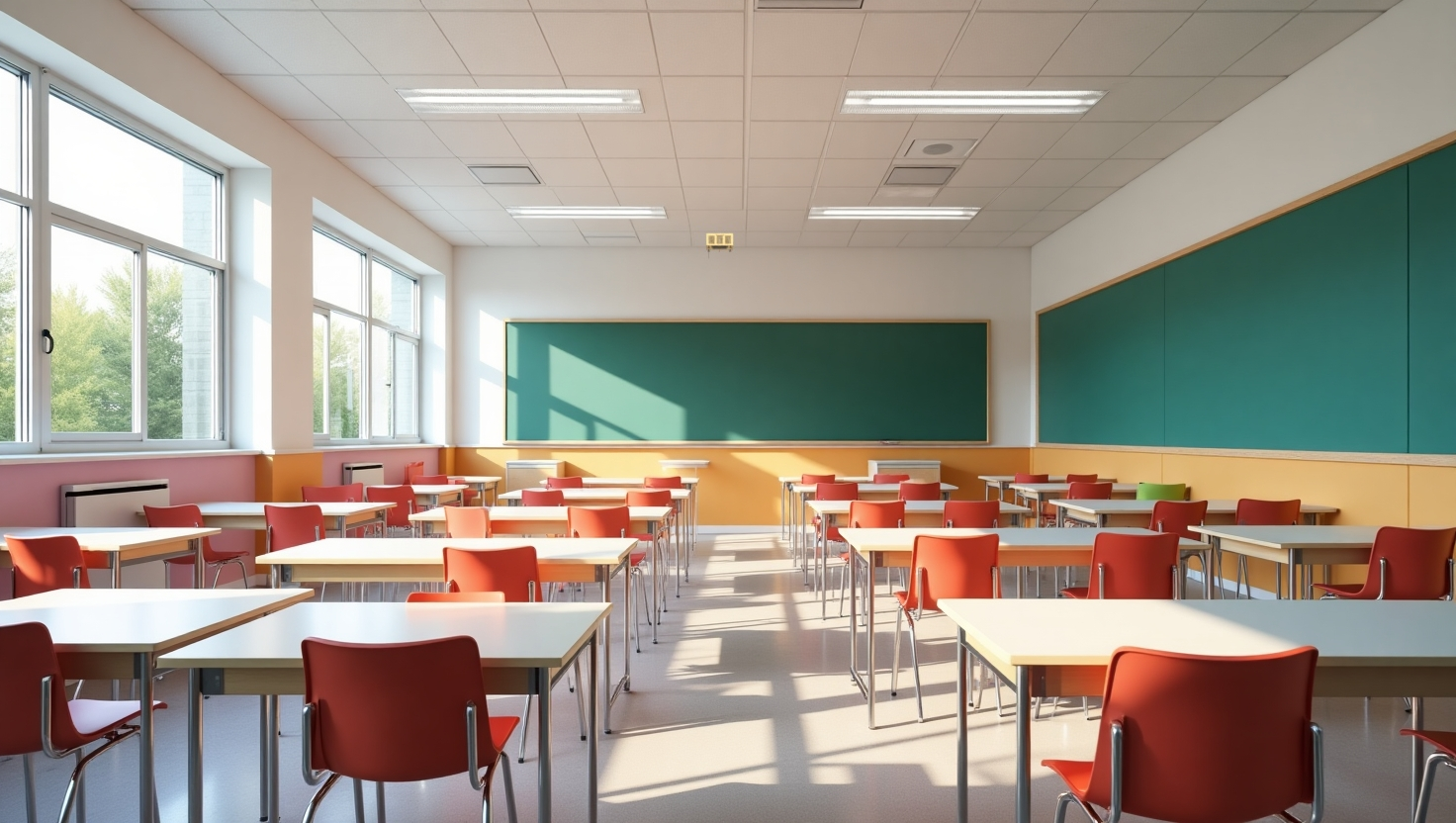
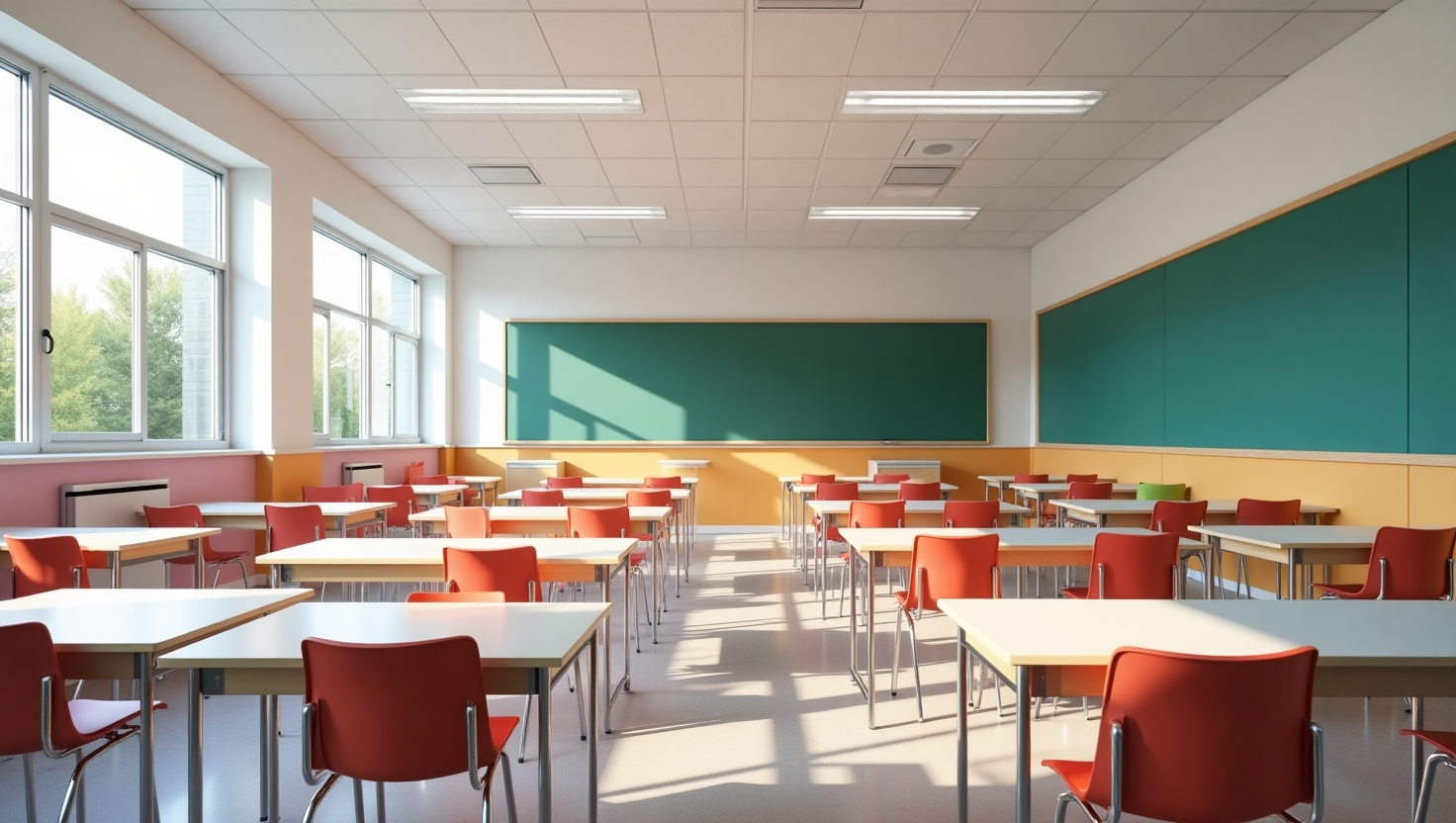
- projector [705,232,734,259]
